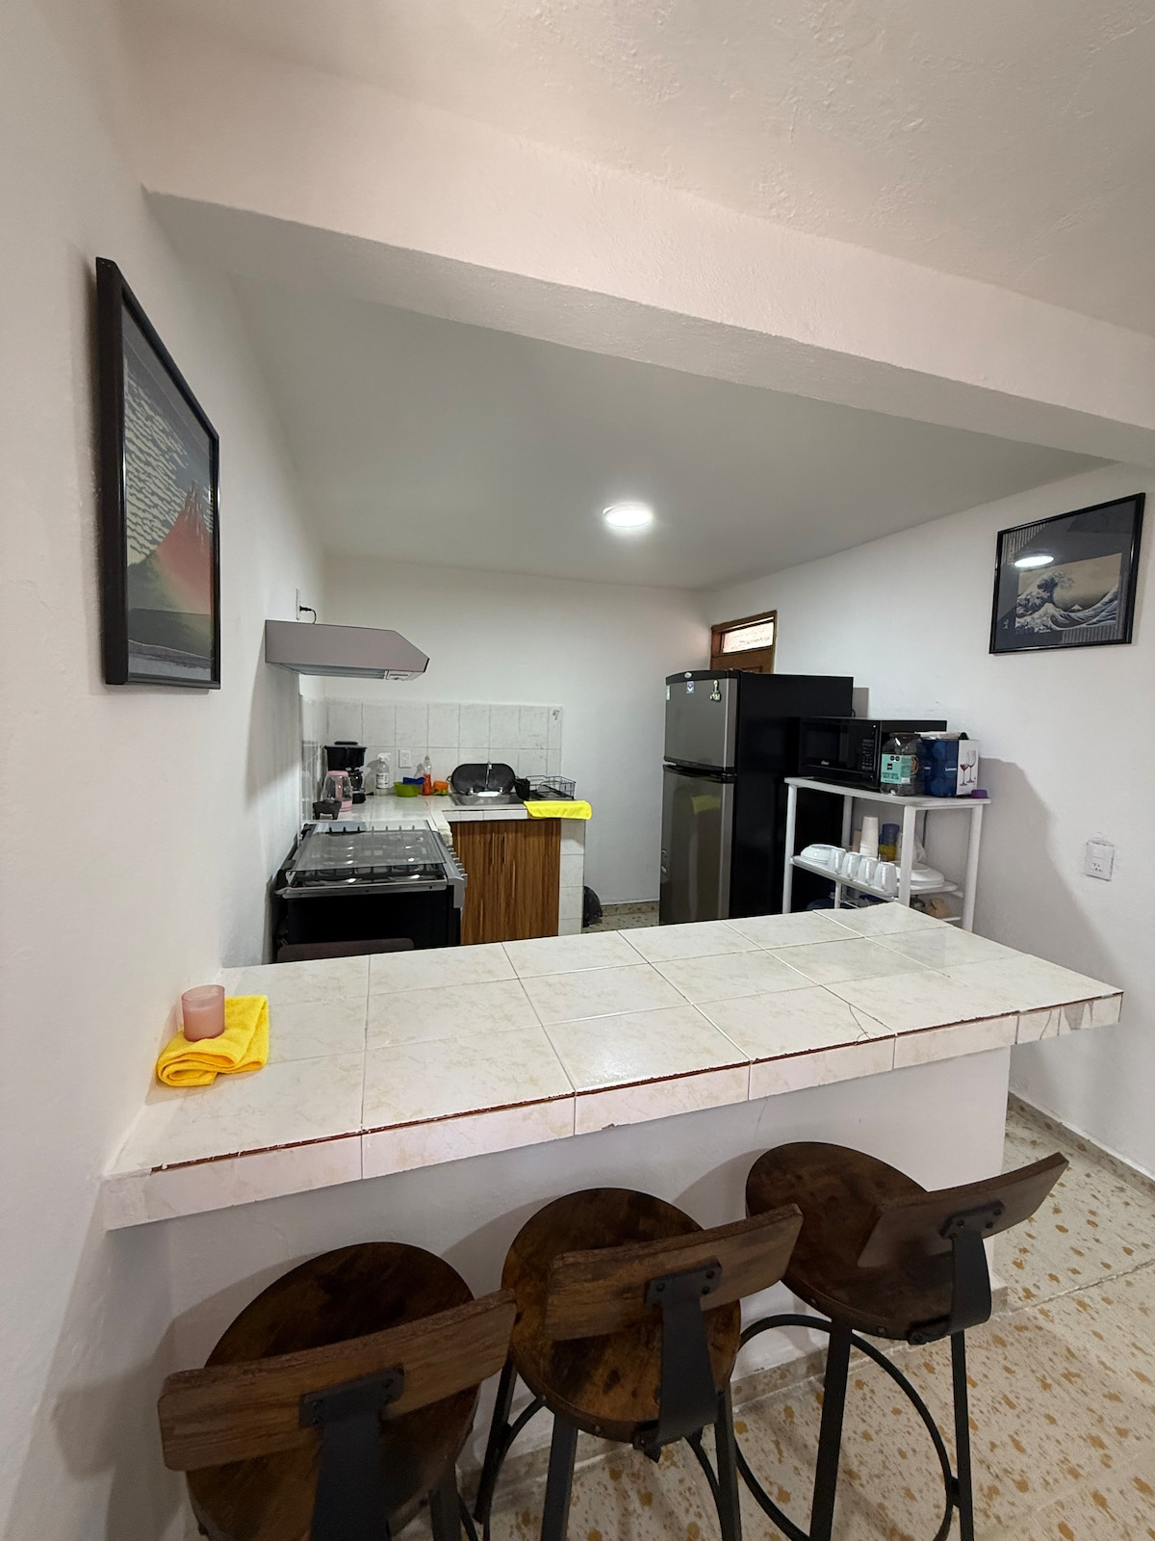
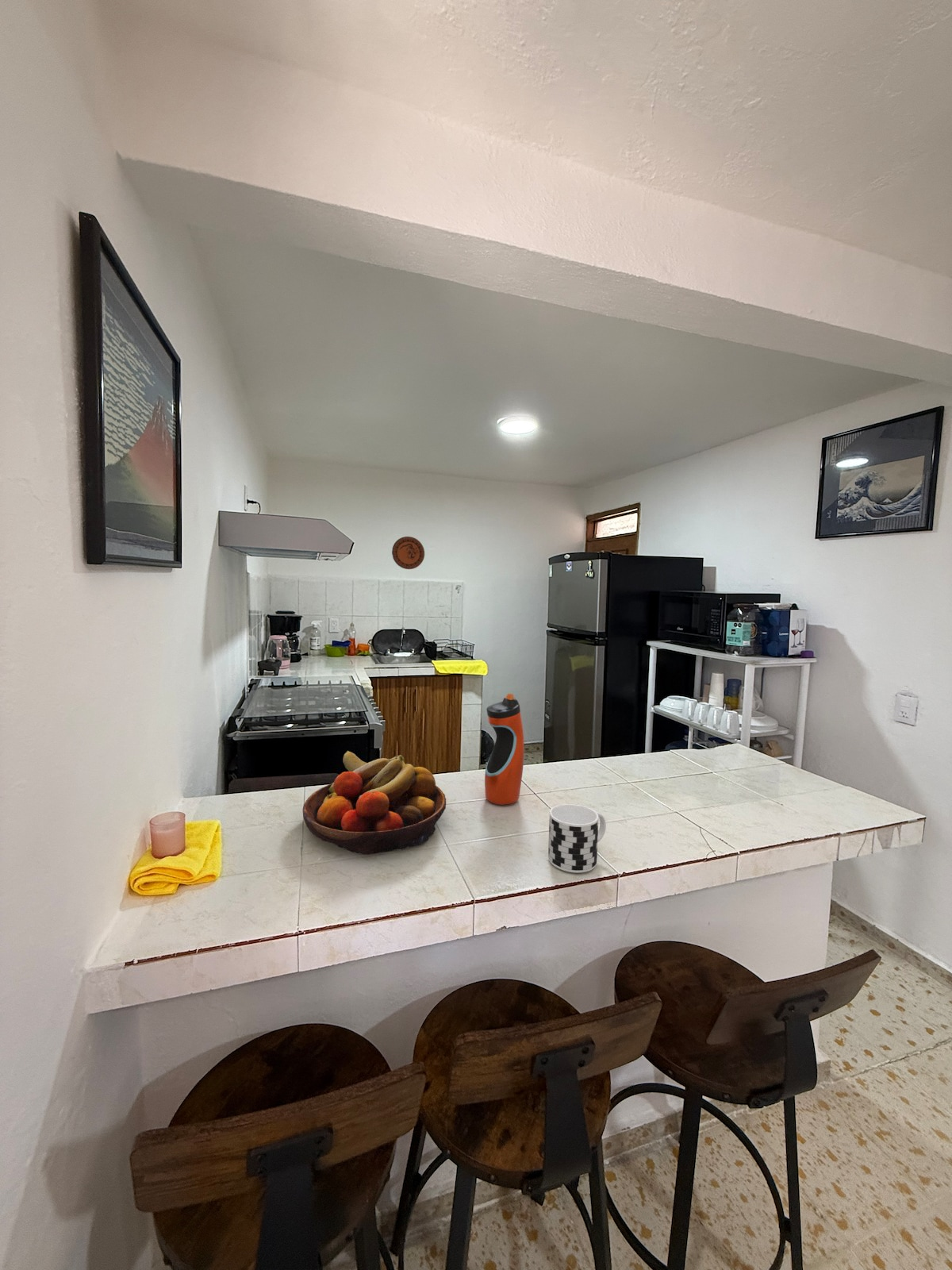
+ water bottle [484,693,525,806]
+ fruit bowl [302,750,447,856]
+ cup [547,803,607,873]
+ decorative plate [391,536,425,570]
